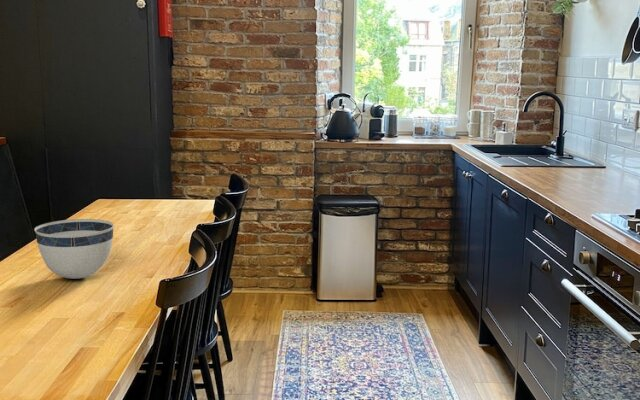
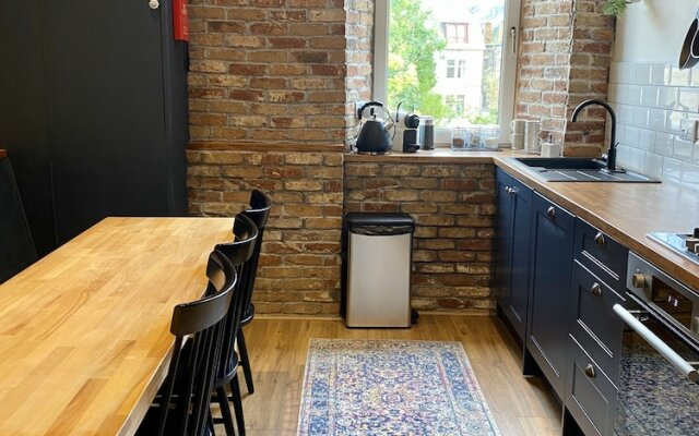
- bowl [33,218,115,280]
